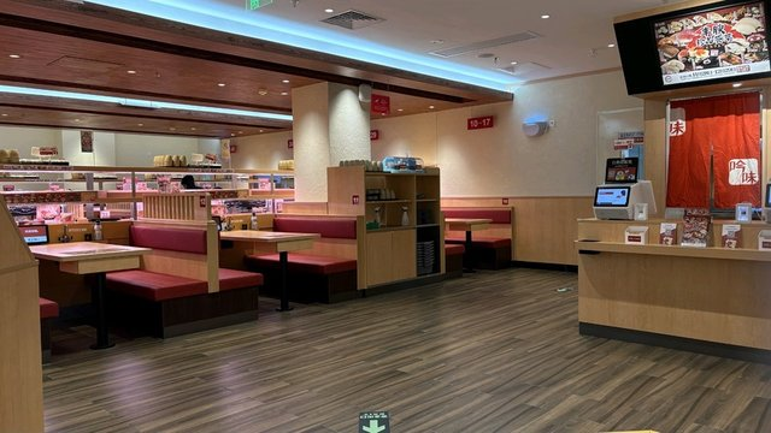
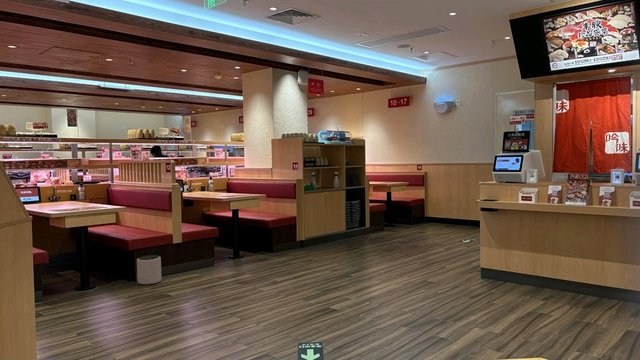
+ plant pot [136,254,163,286]
